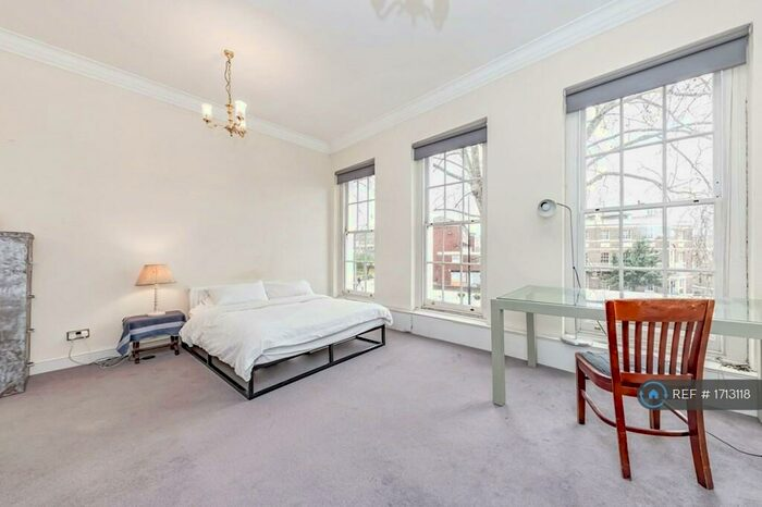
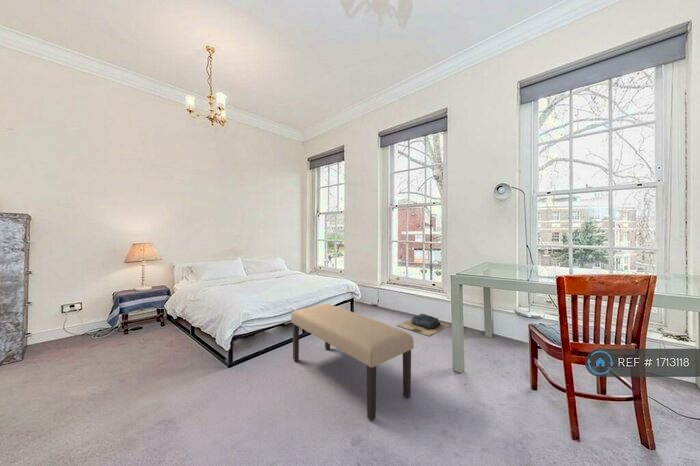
+ bench [290,303,415,422]
+ backpack [396,313,451,337]
